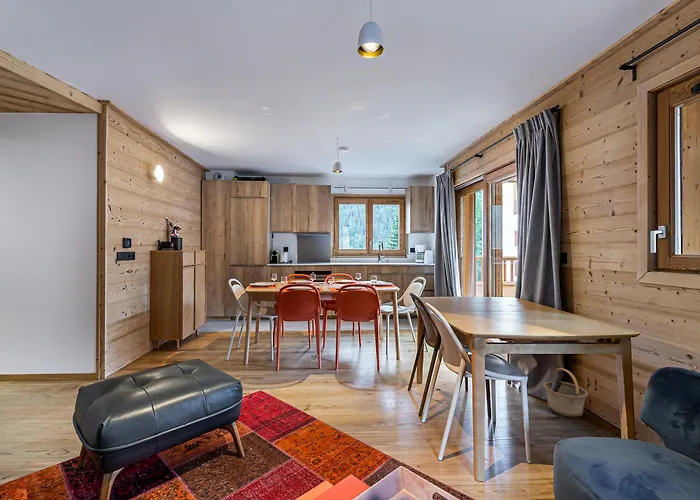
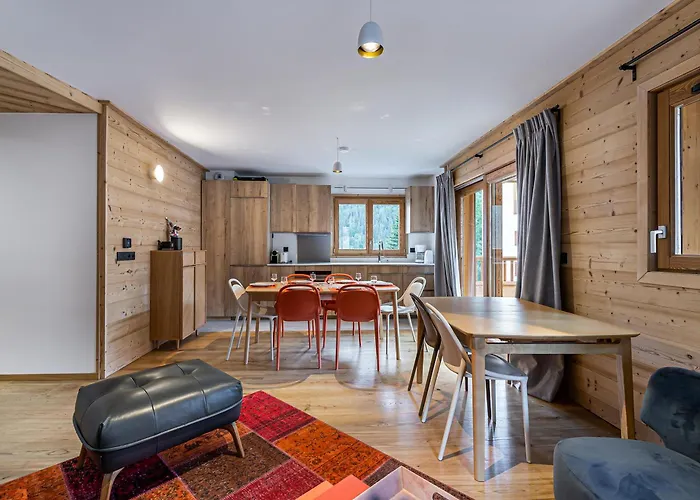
- basket [542,367,589,417]
